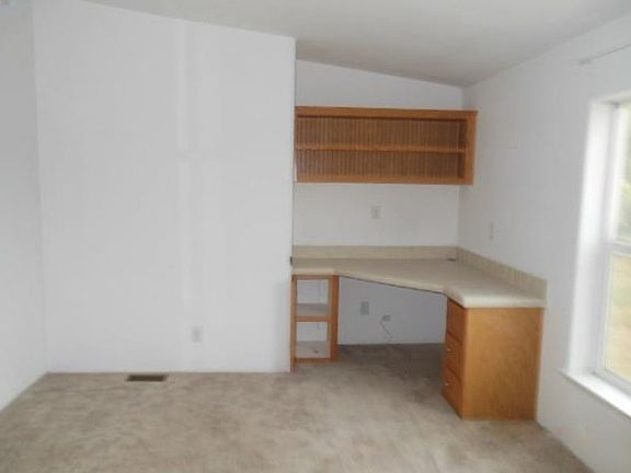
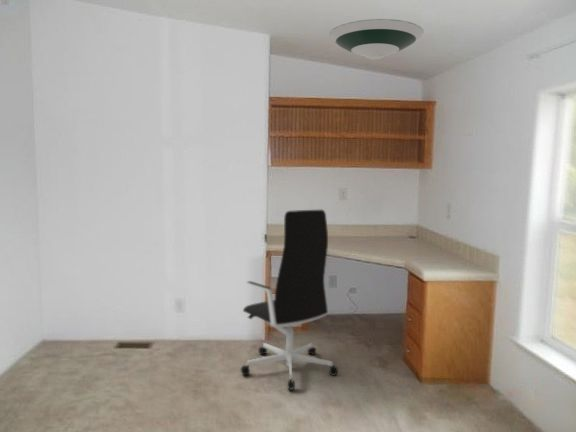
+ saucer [328,18,424,61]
+ office chair [240,209,339,391]
